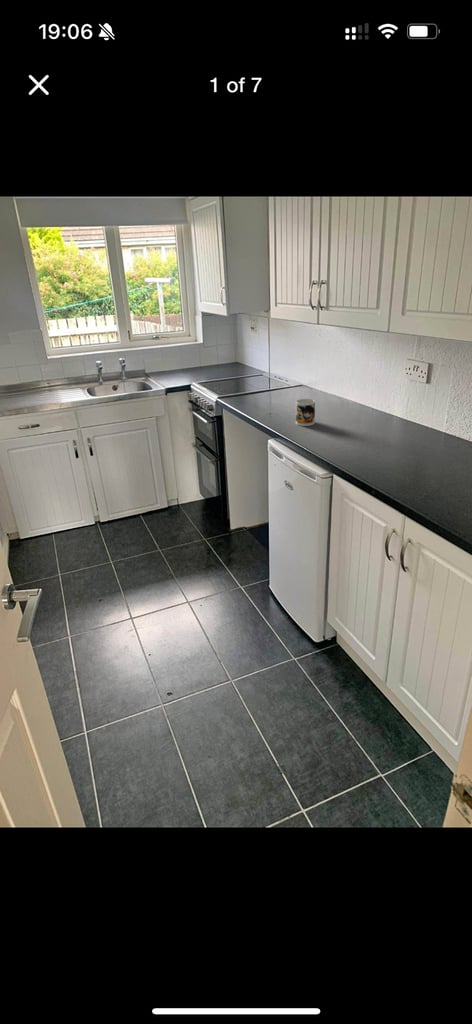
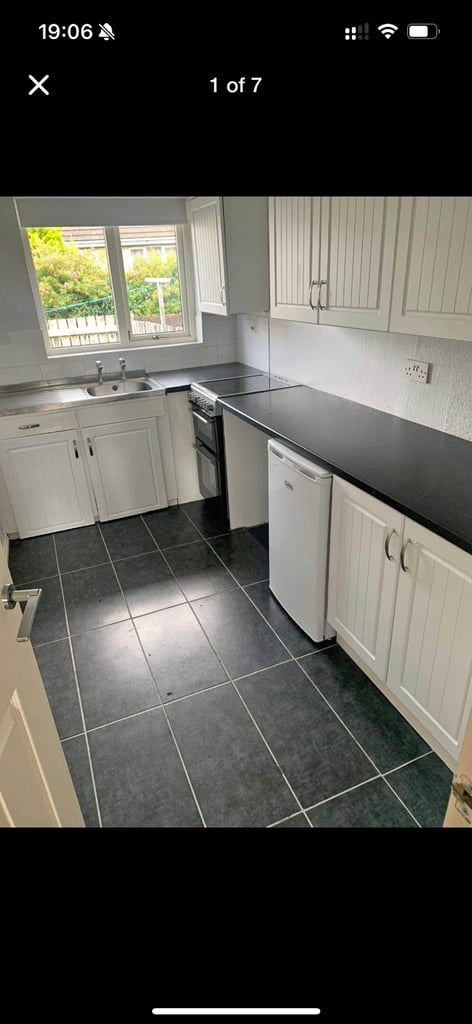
- mug [295,398,316,427]
